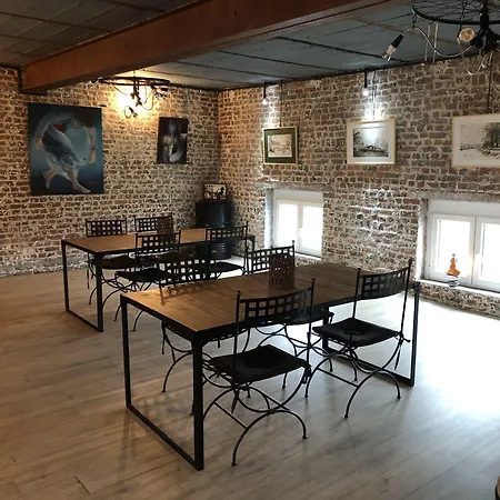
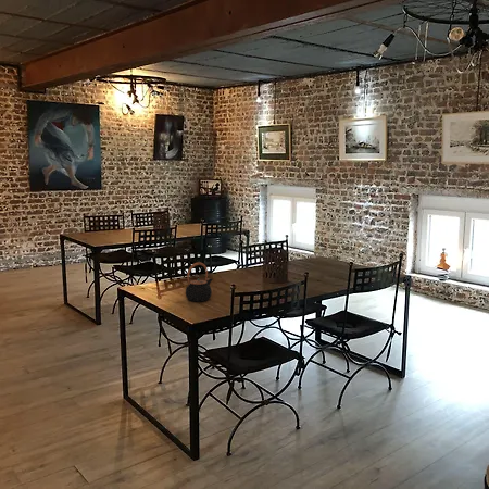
+ teapot [185,261,214,303]
